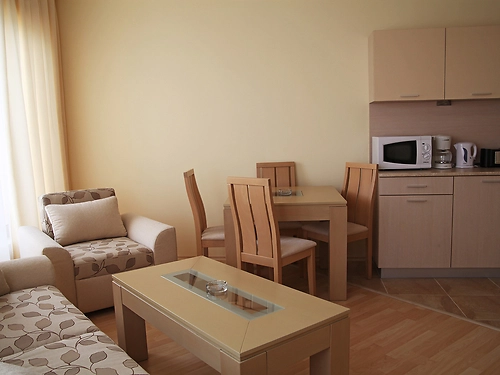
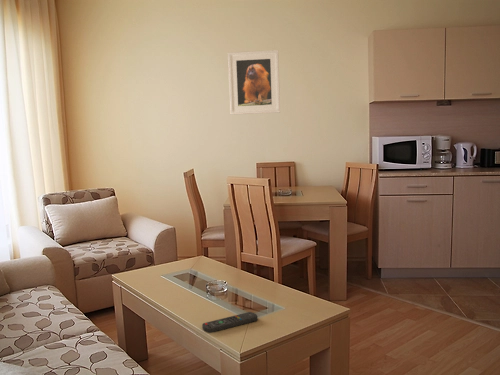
+ remote control [201,311,259,334]
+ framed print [227,49,281,116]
